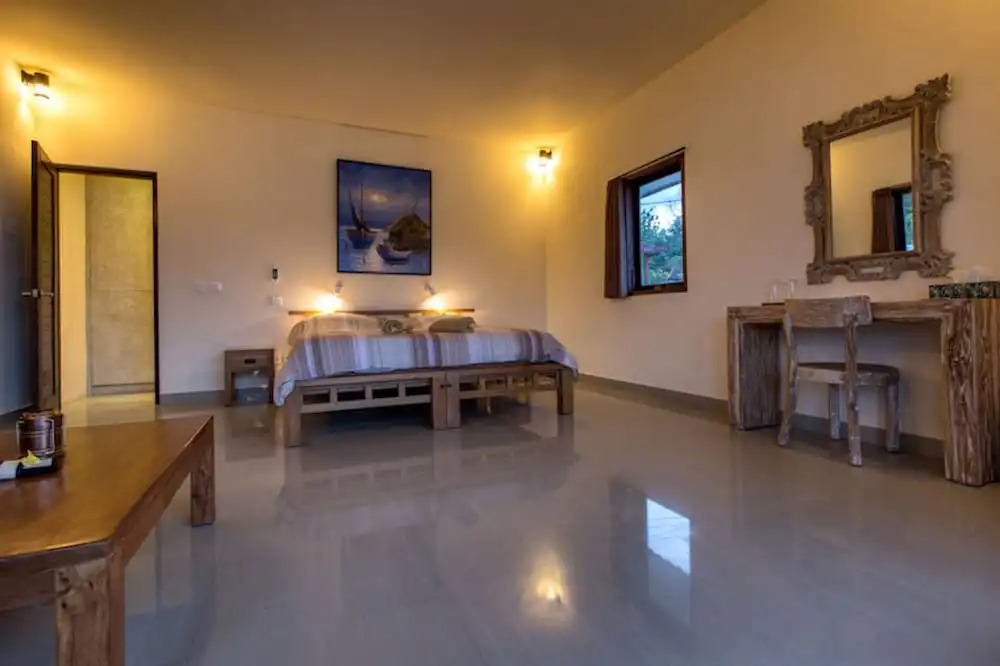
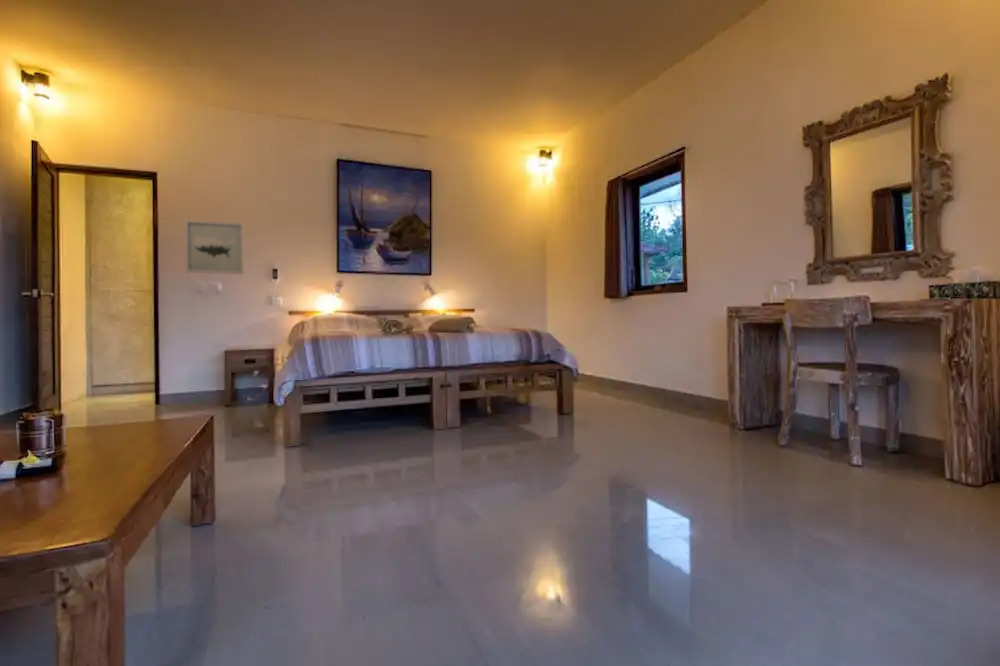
+ wall art [184,219,245,275]
